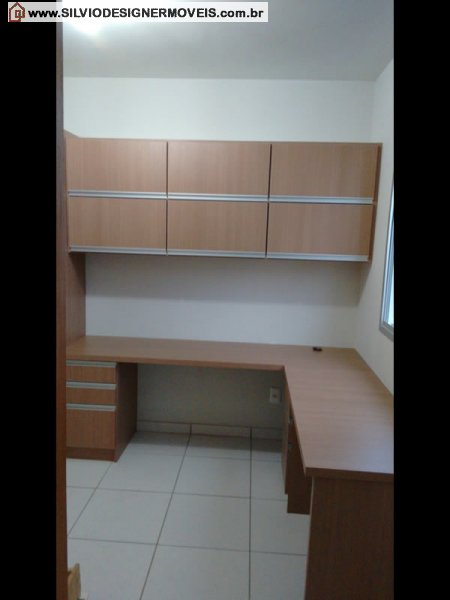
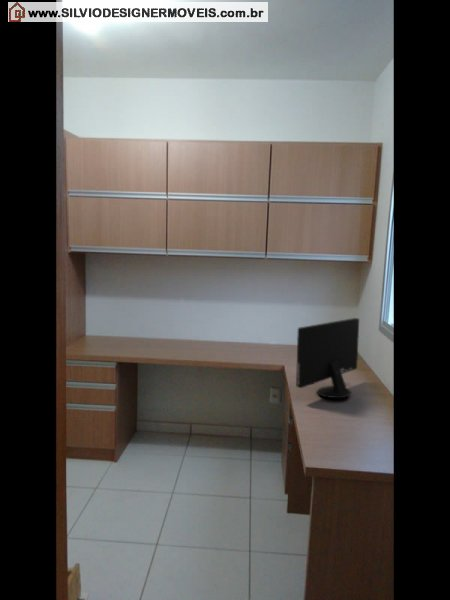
+ computer monitor [295,317,360,400]
